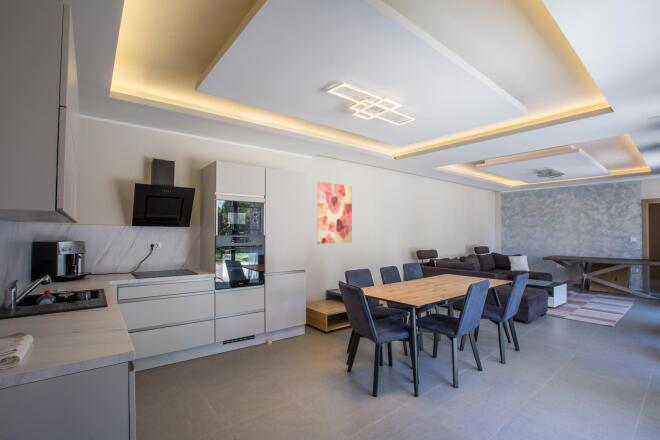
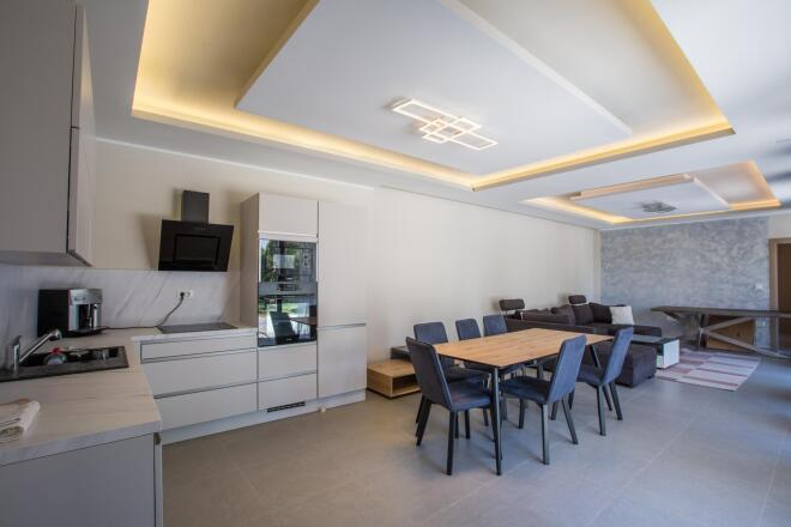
- wall art [316,181,353,245]
